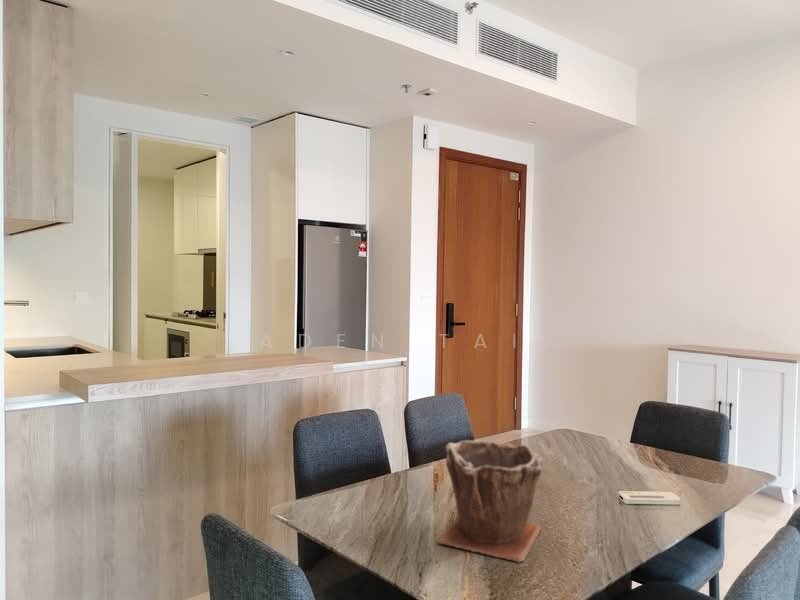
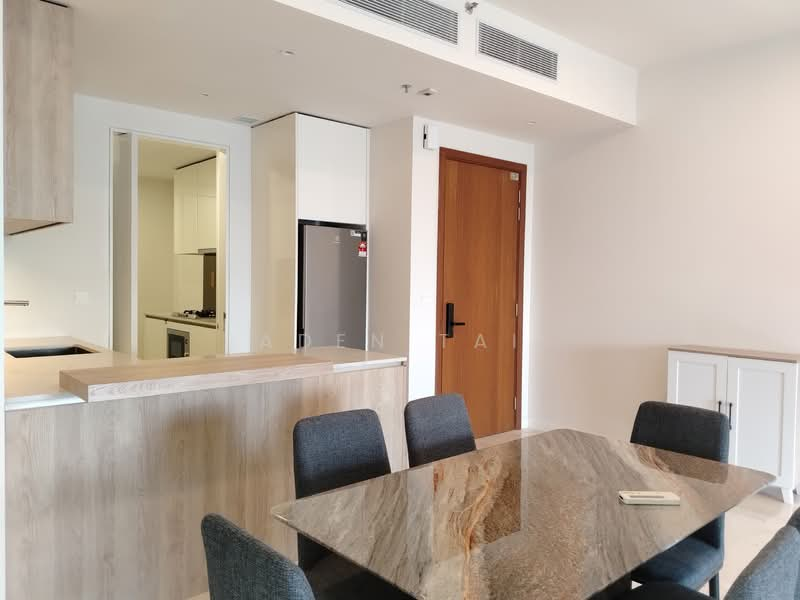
- plant pot [436,439,544,563]
